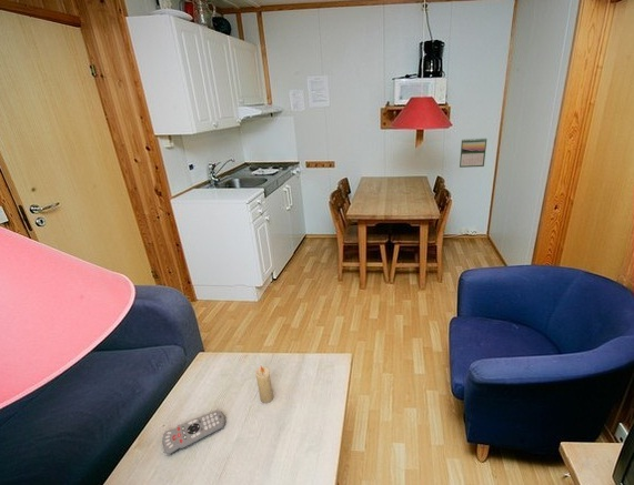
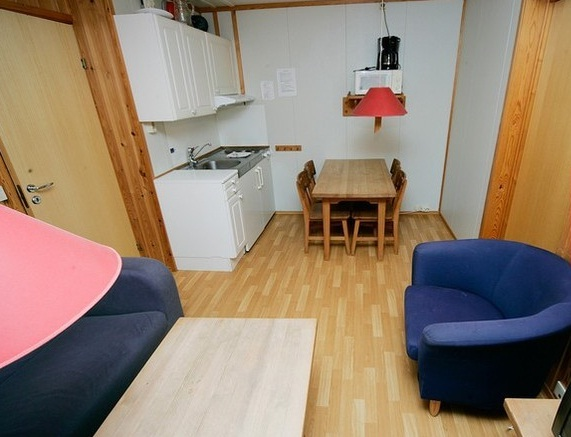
- remote control [161,410,227,456]
- candle [254,365,274,404]
- calendar [459,138,487,169]
